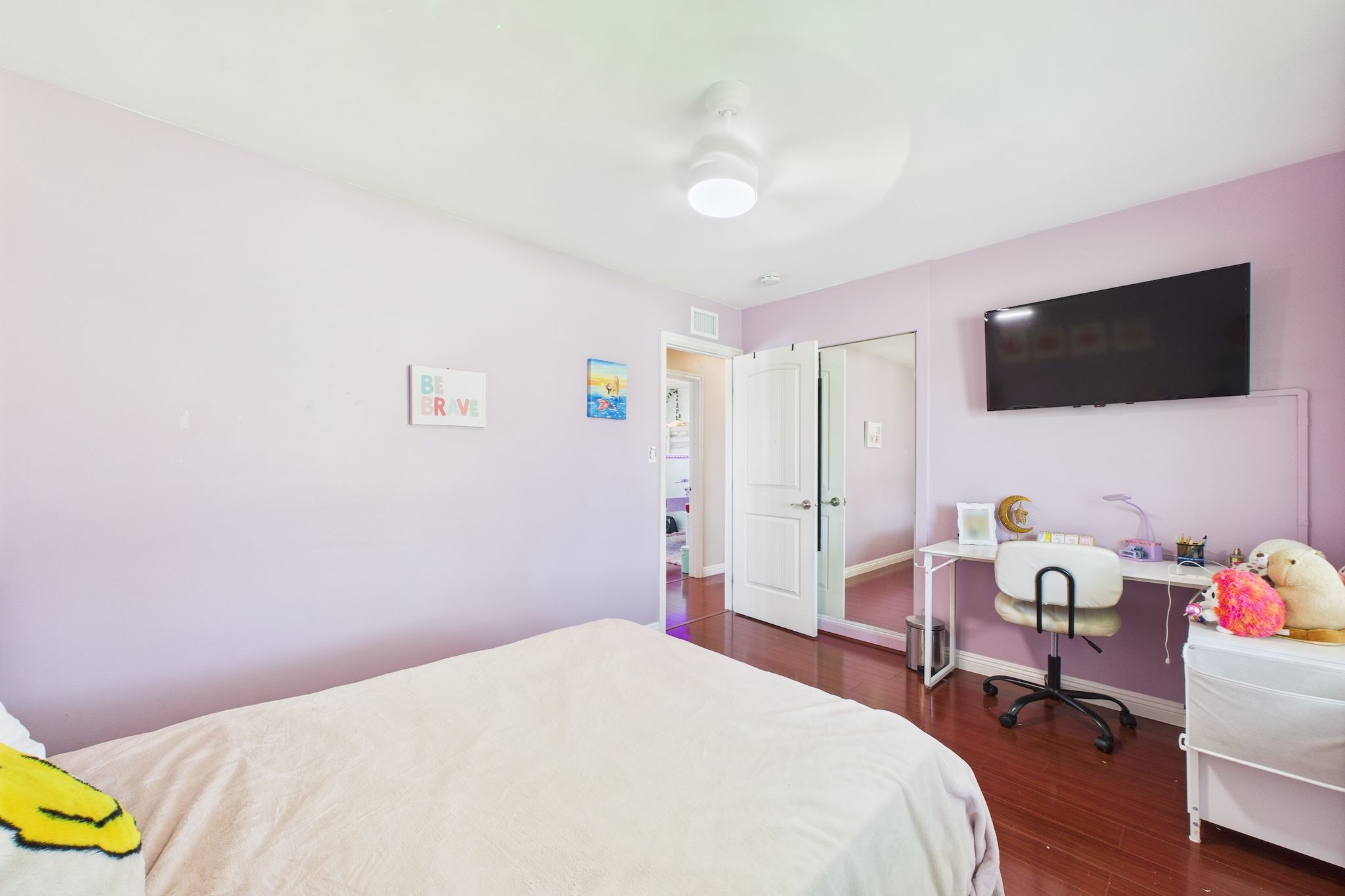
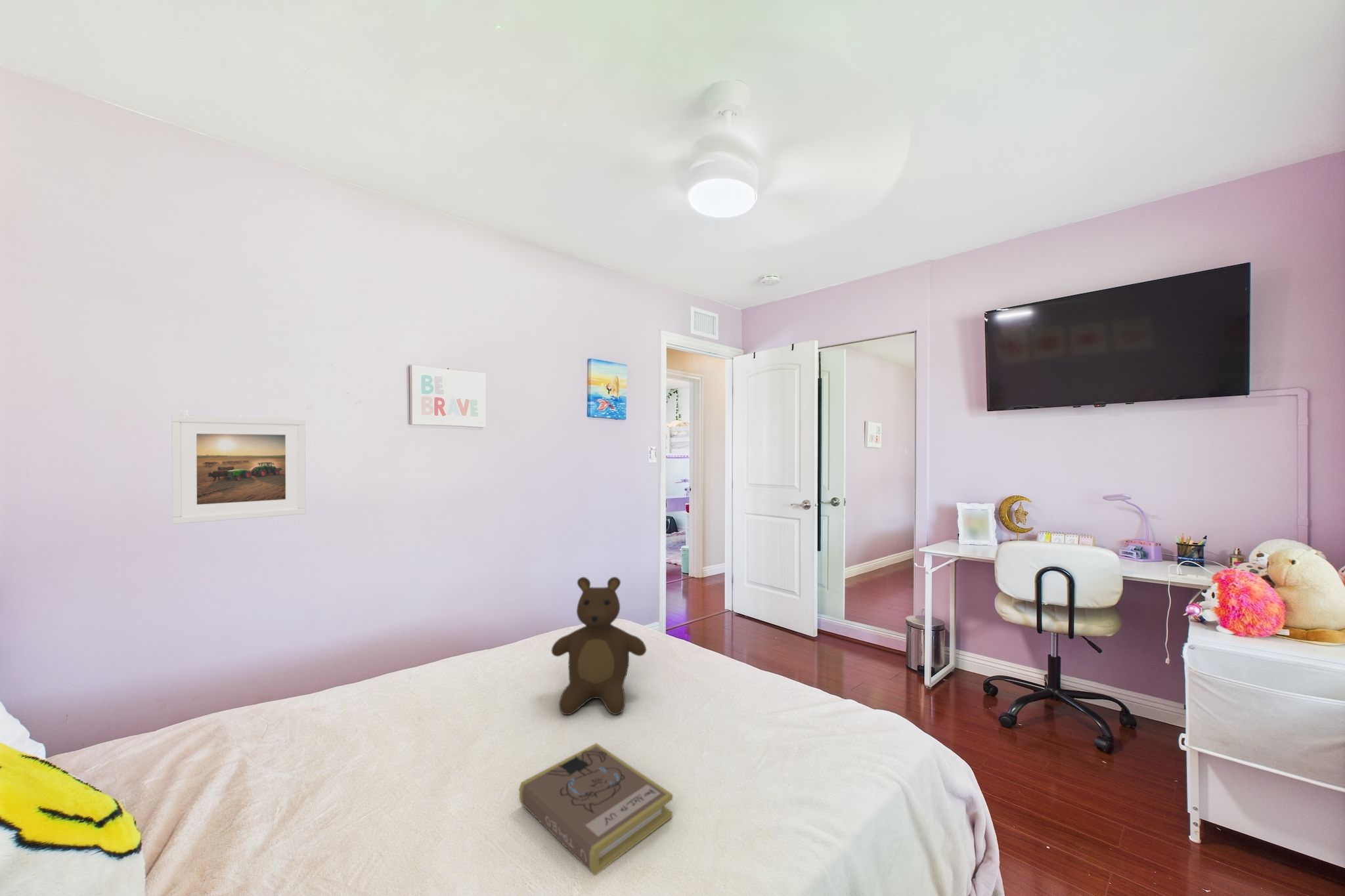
+ teddy bear [551,576,647,715]
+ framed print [171,415,306,524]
+ book [518,742,673,876]
